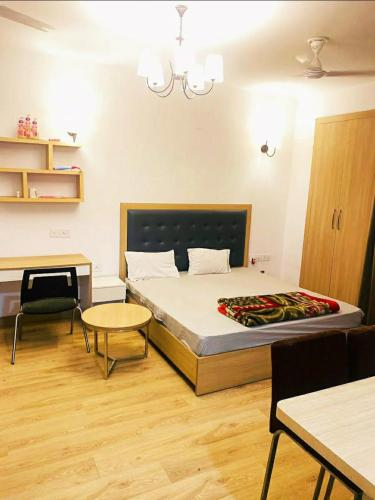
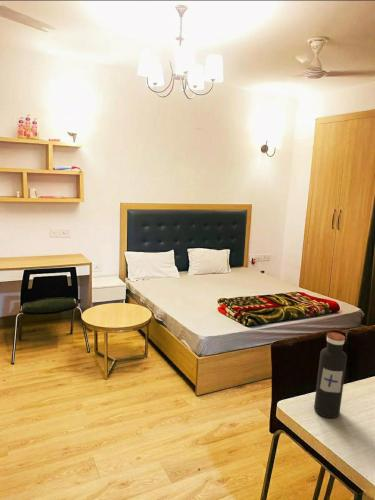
+ water bottle [313,331,348,419]
